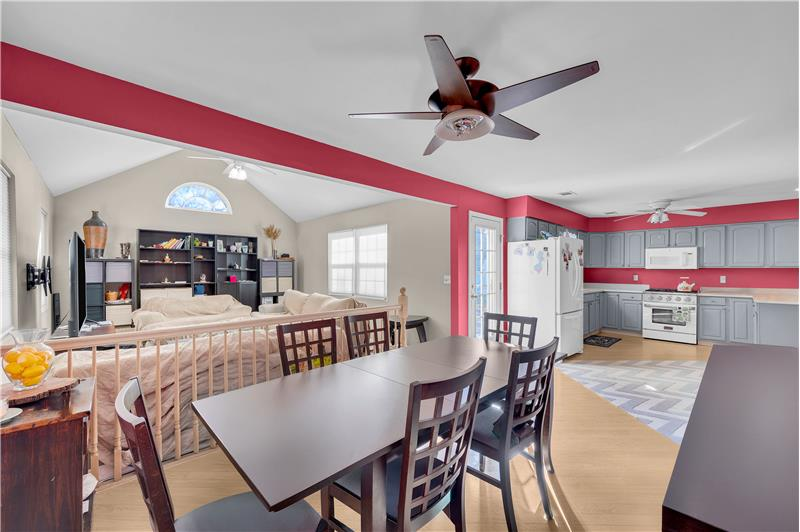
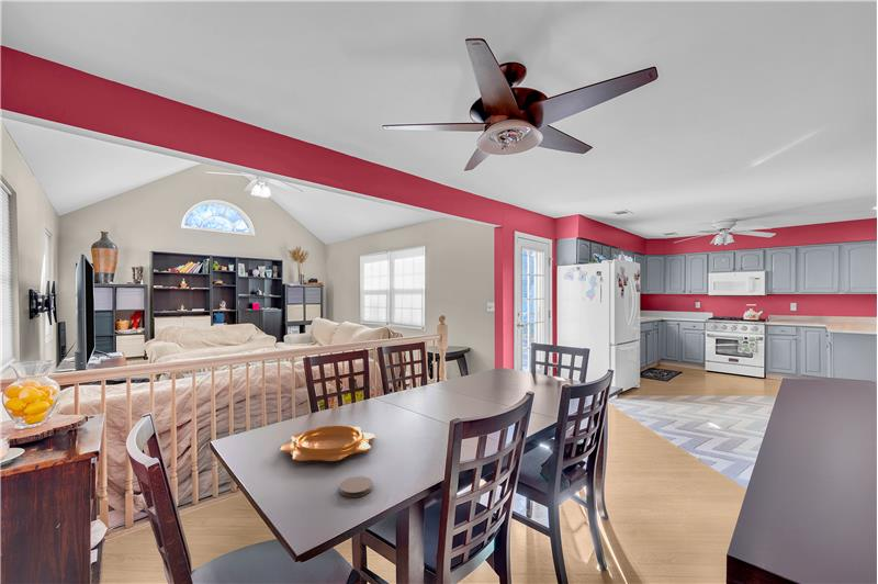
+ decorative bowl [279,425,376,462]
+ coaster [338,475,373,498]
